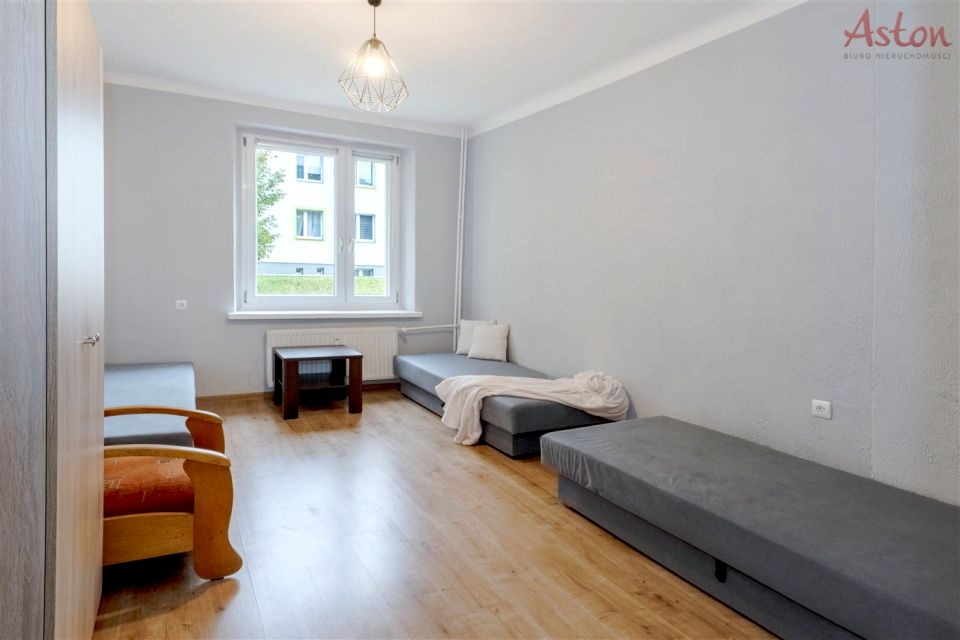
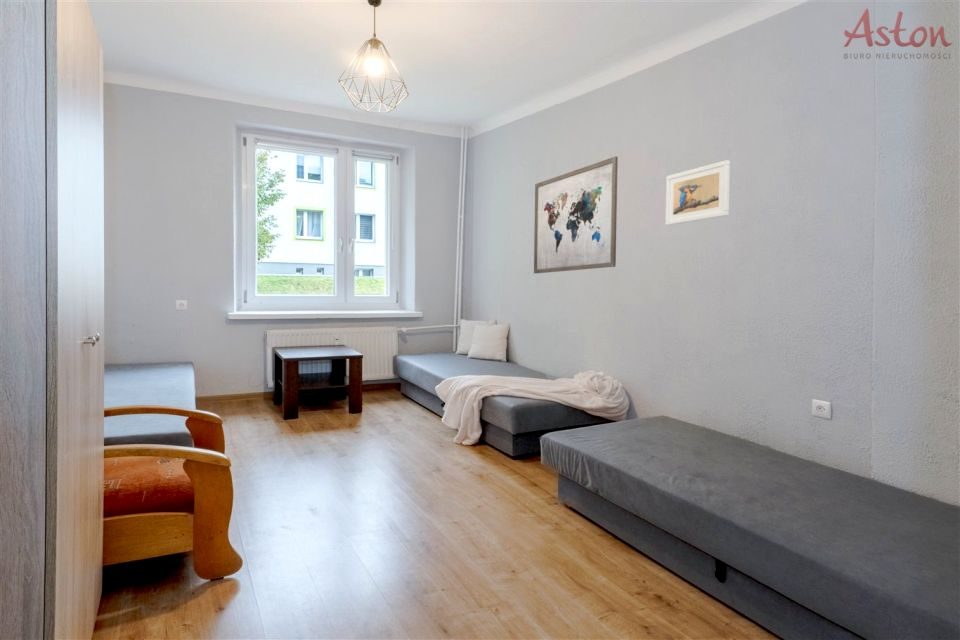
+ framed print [665,159,731,226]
+ wall art [533,156,619,274]
